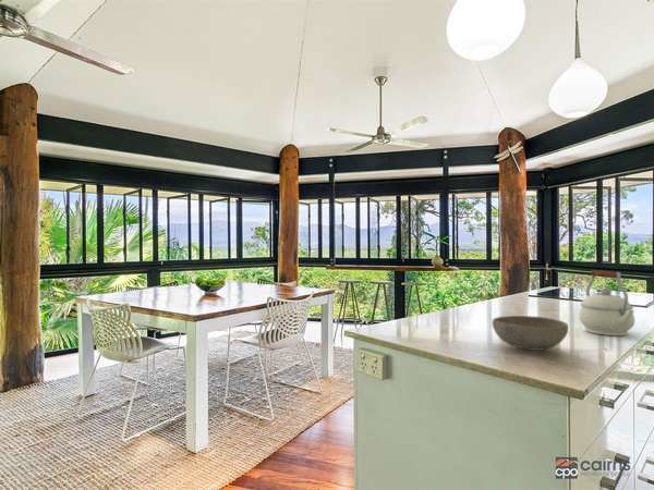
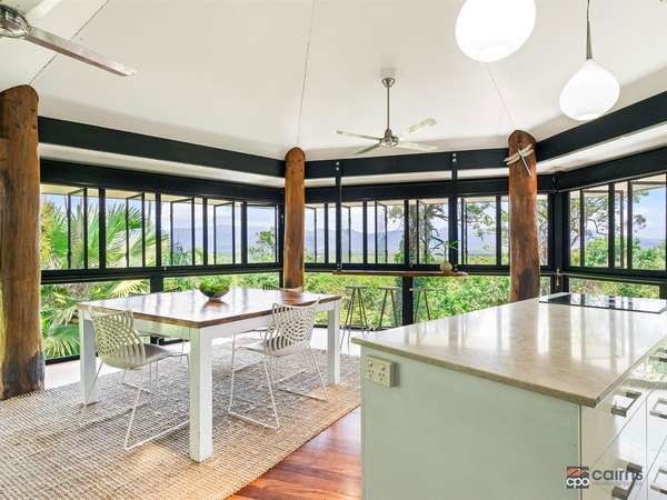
- kettle [578,269,635,336]
- bowl [492,315,569,352]
